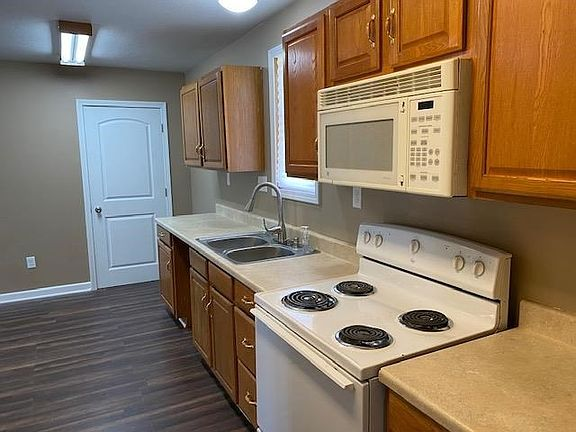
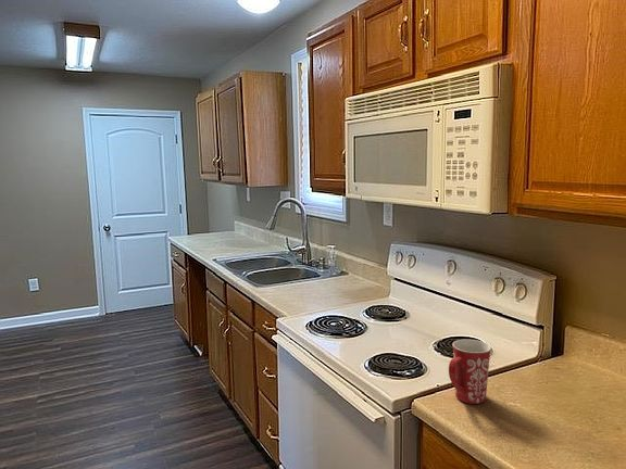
+ mug [448,339,492,405]
